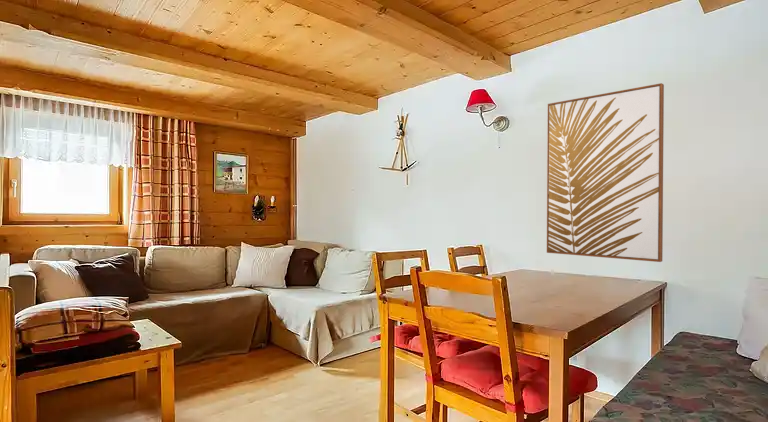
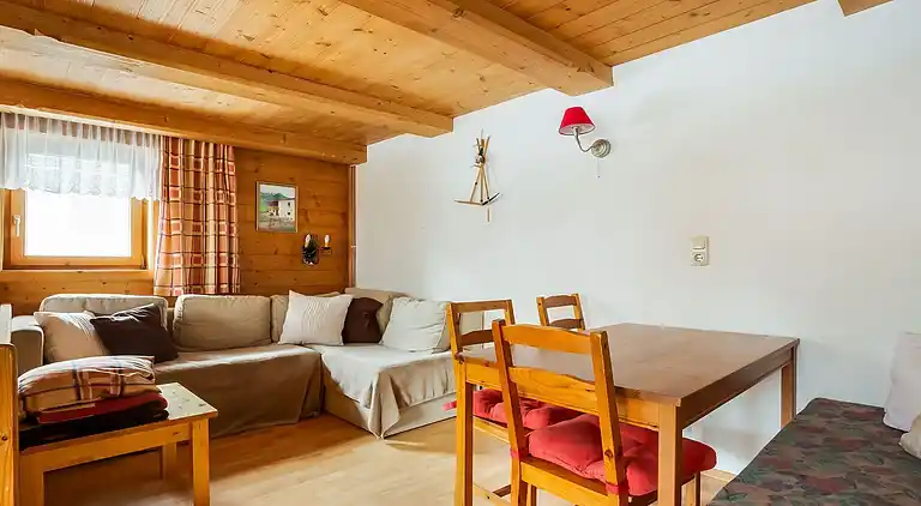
- wall art [546,82,665,263]
